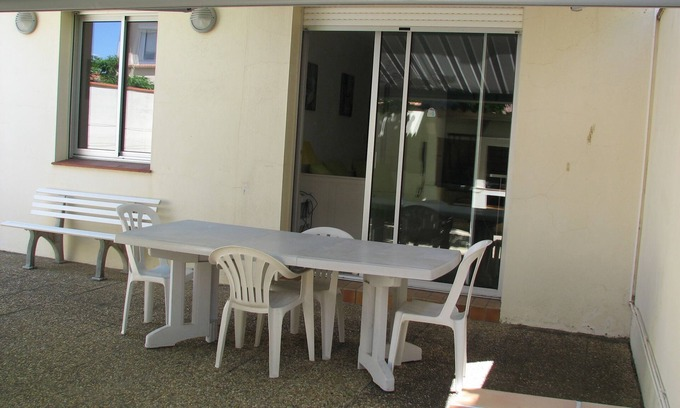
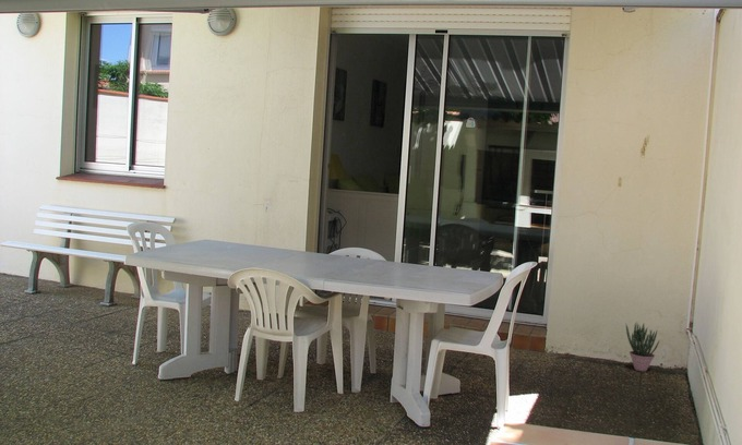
+ potted plant [625,322,660,373]
